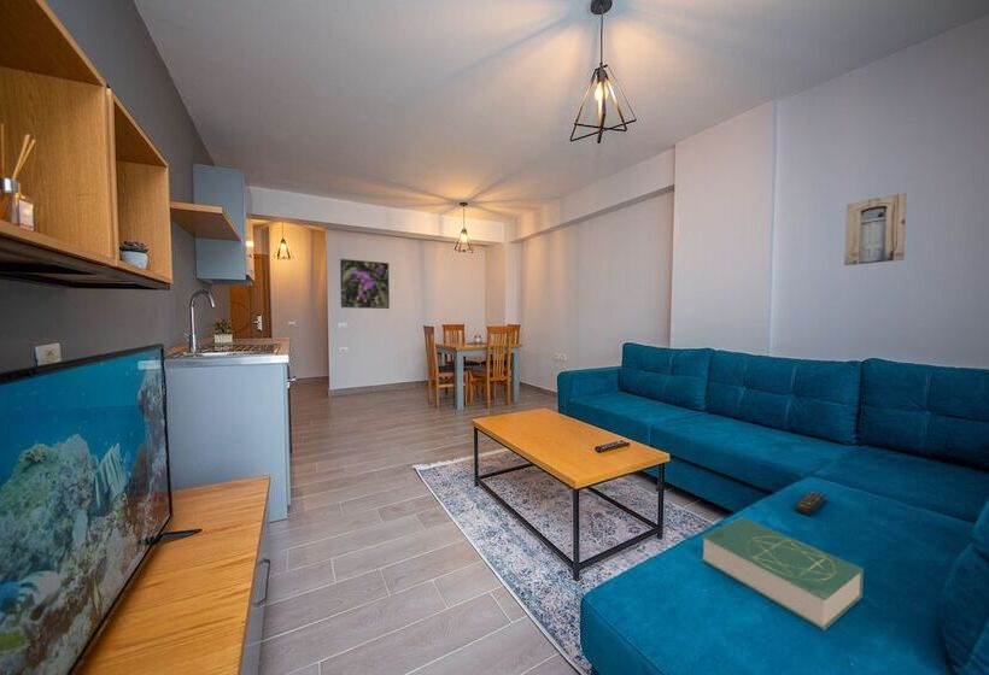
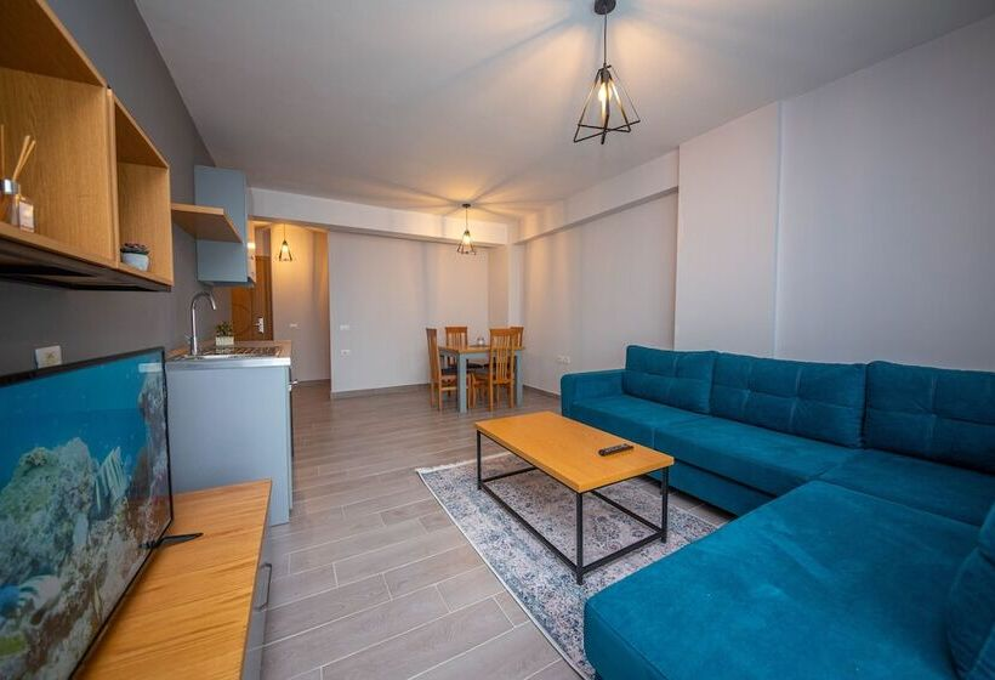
- book [701,516,865,632]
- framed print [339,258,391,310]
- wall art [843,192,908,266]
- remote control [794,491,827,516]
